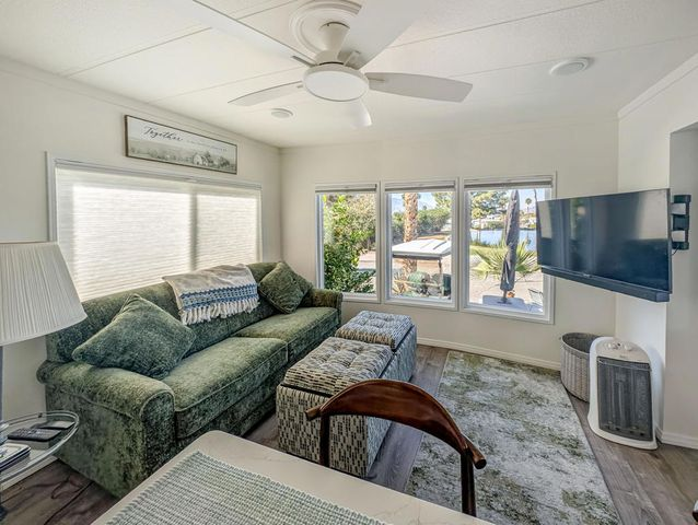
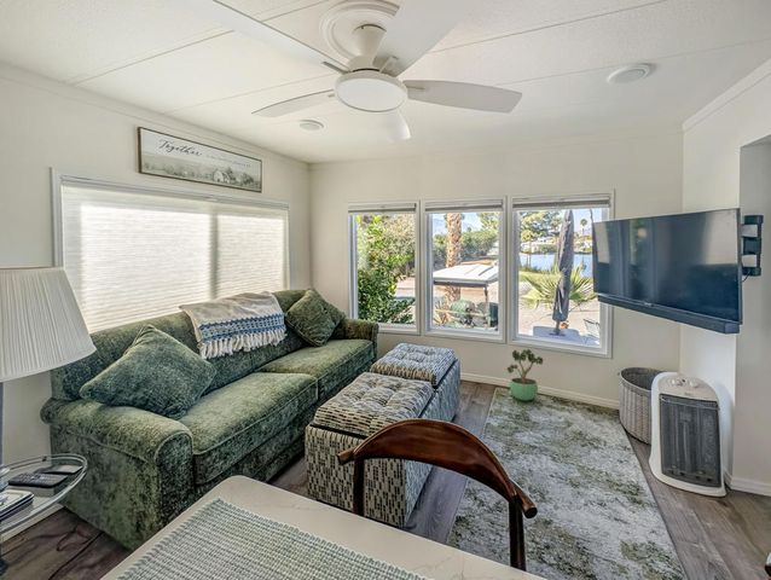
+ potted plant [506,348,545,401]
